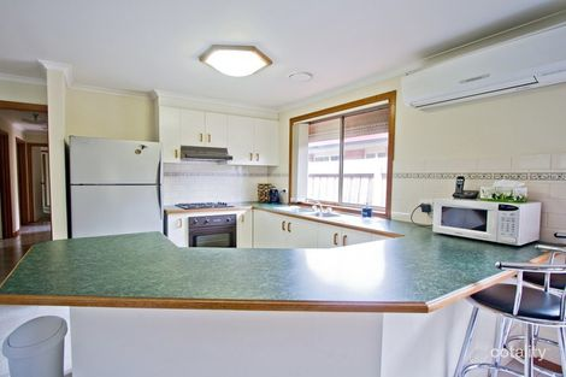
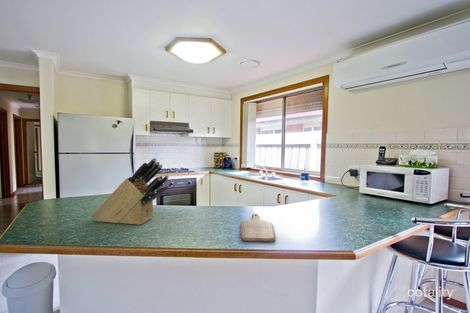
+ cutting board [239,213,276,243]
+ knife block [91,157,170,226]
